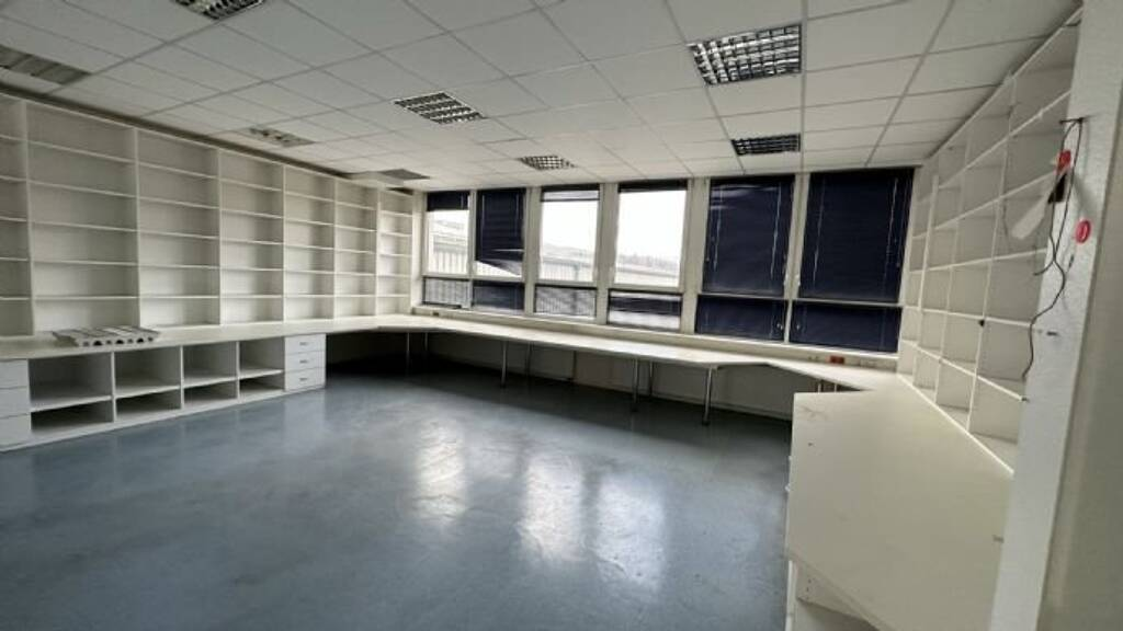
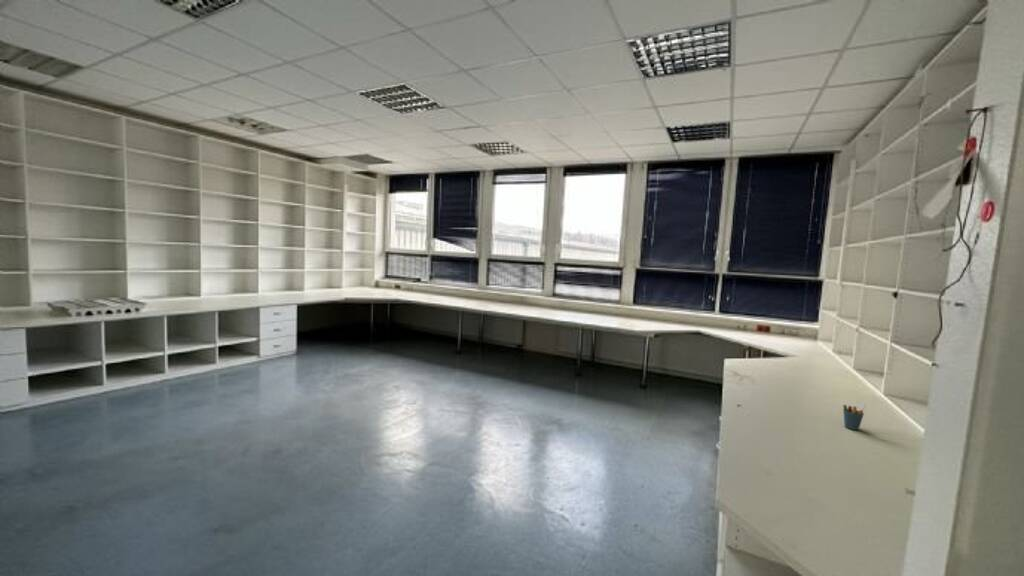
+ pen holder [842,403,867,431]
